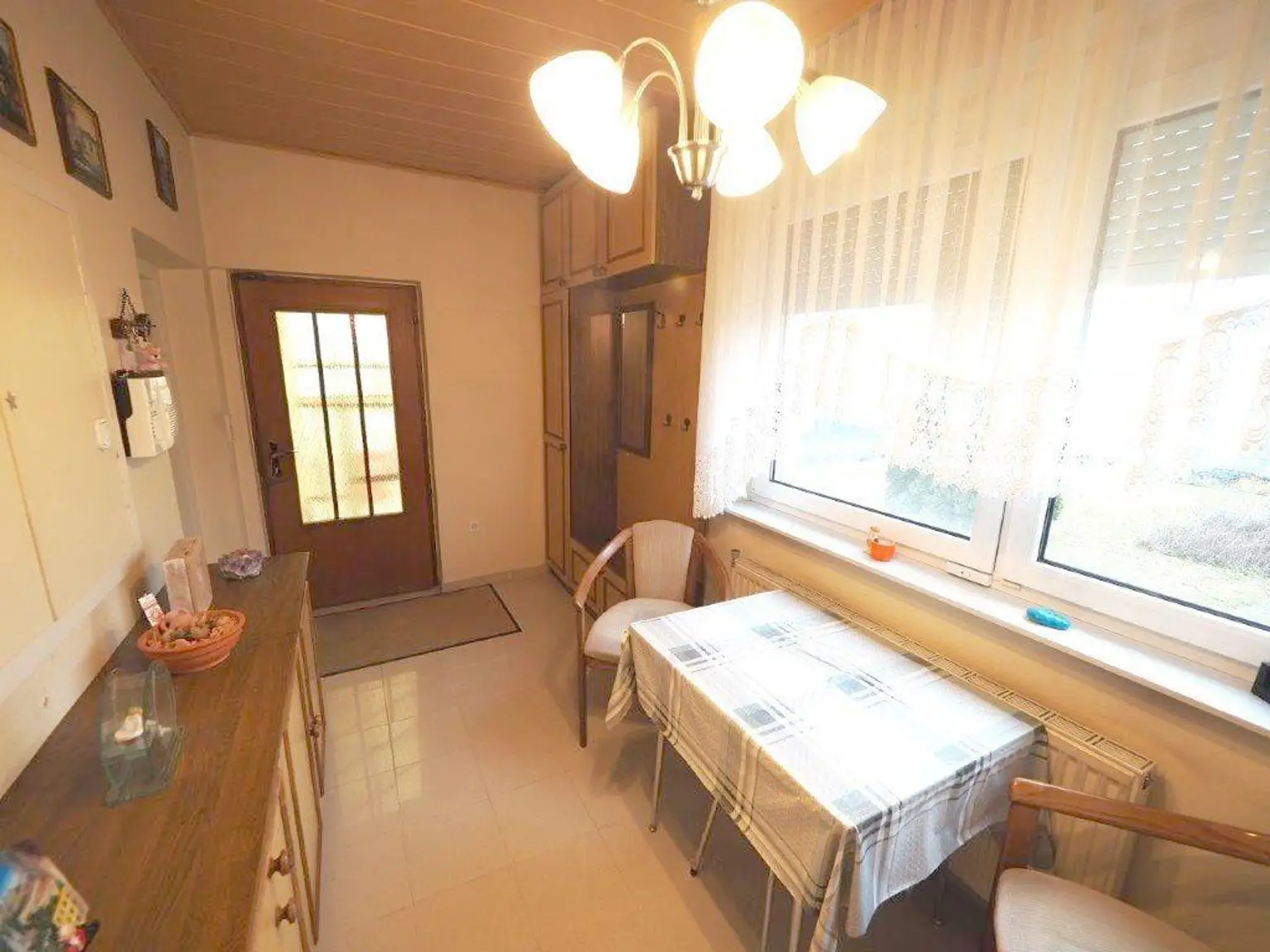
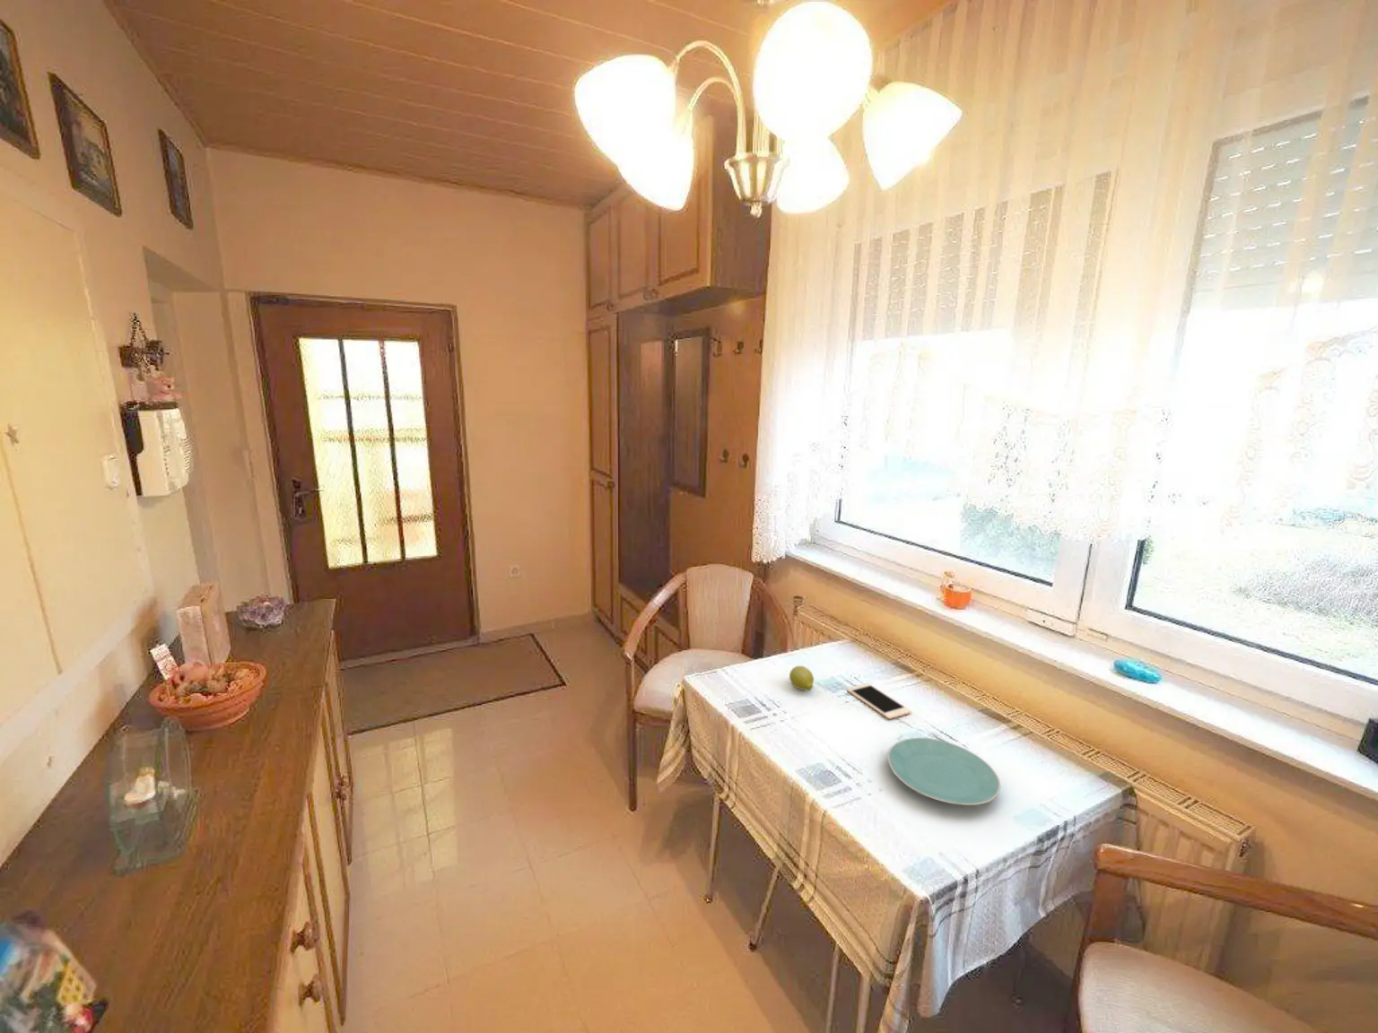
+ cell phone [846,683,913,720]
+ fruit [789,665,815,691]
+ plate [886,737,1001,806]
